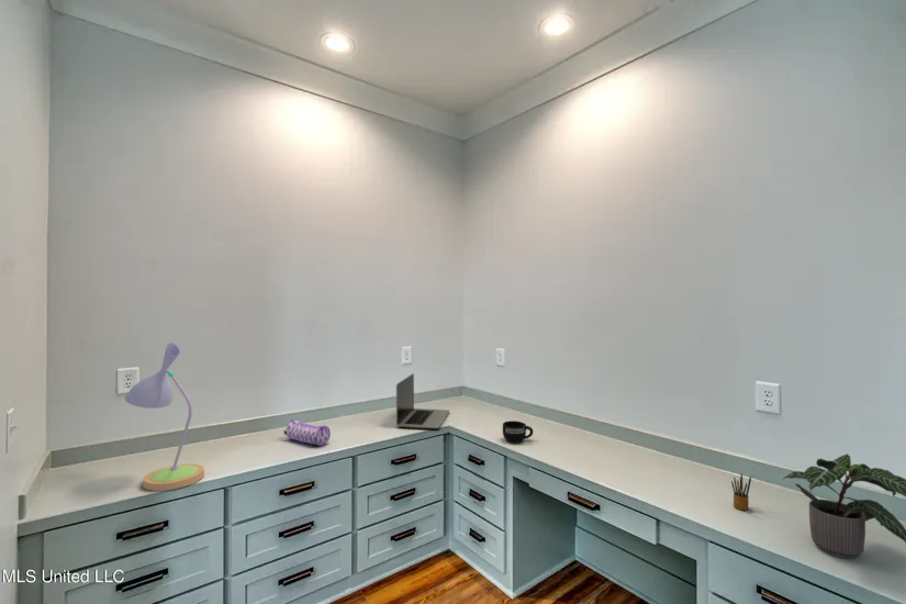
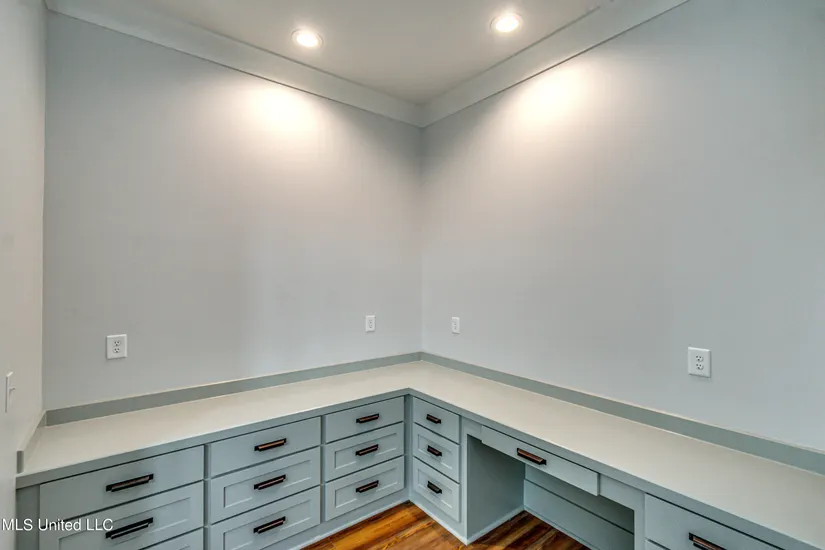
- laptop [395,372,450,429]
- pencil box [730,472,752,512]
- potted plant [782,452,906,560]
- desk lamp [123,342,205,492]
- mug [502,420,534,444]
- pencil case [283,418,332,447]
